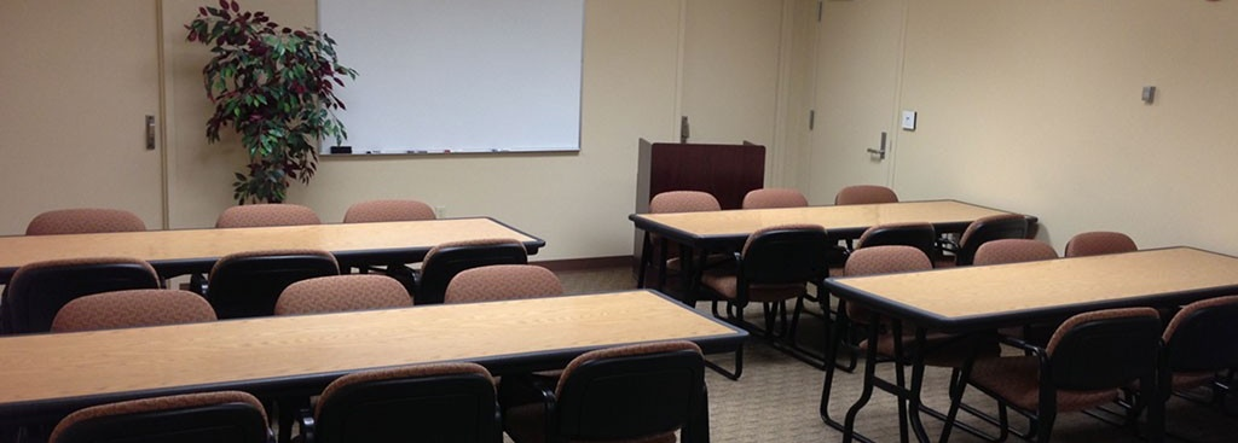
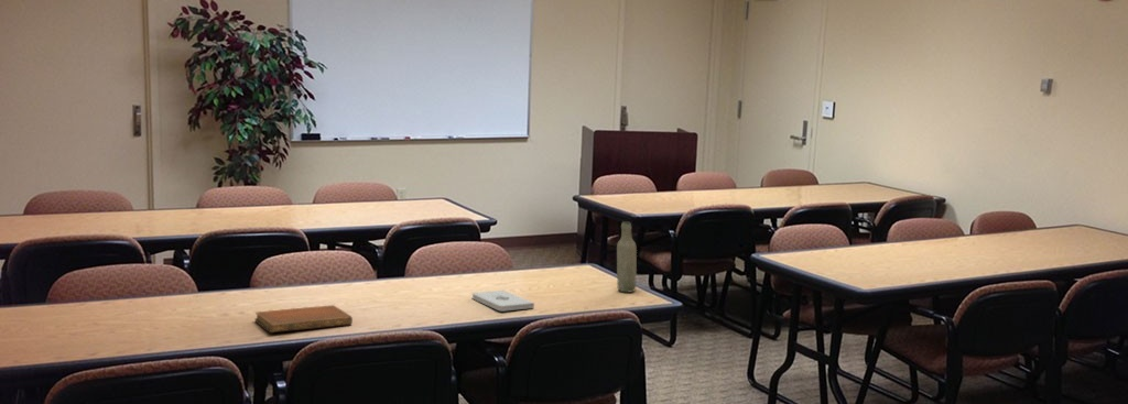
+ bottle [616,220,638,293]
+ notebook [253,304,354,334]
+ notepad [471,290,535,312]
